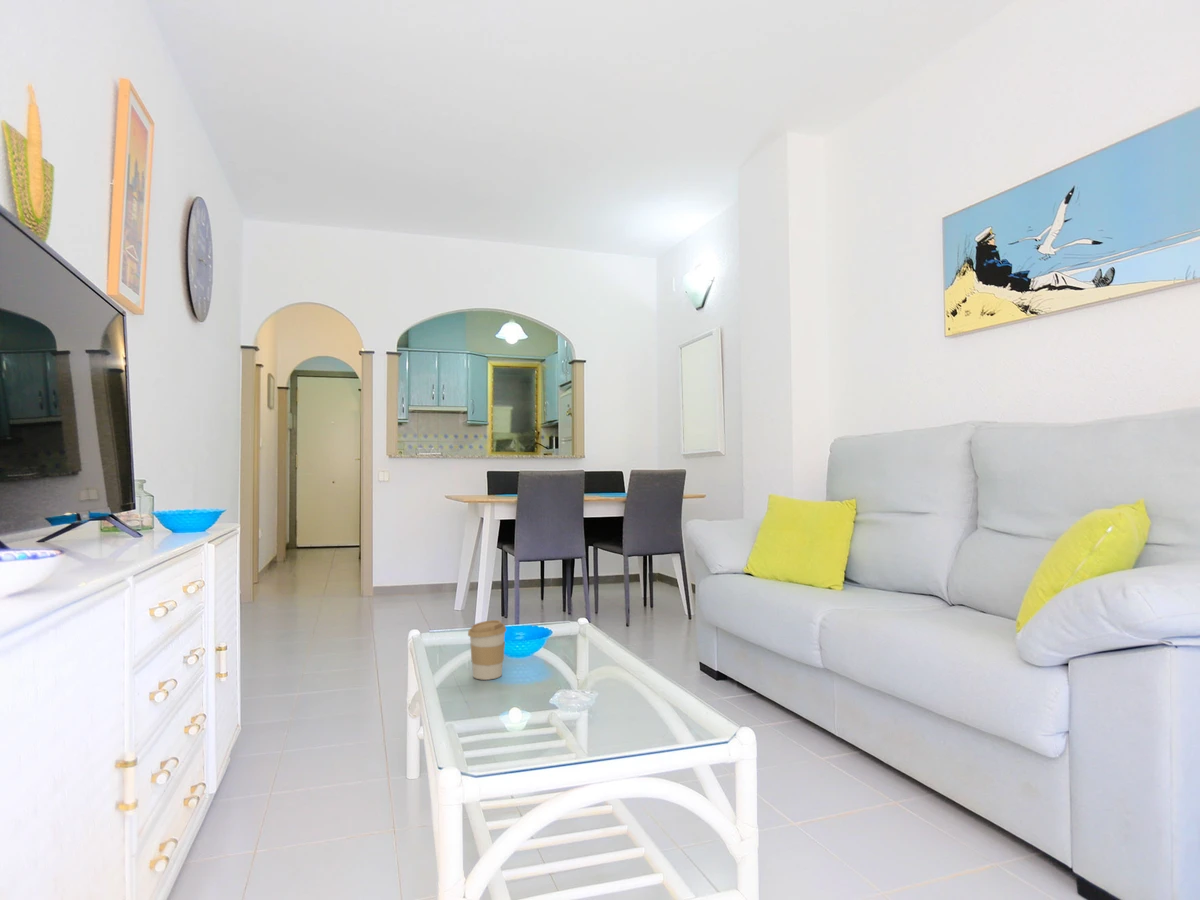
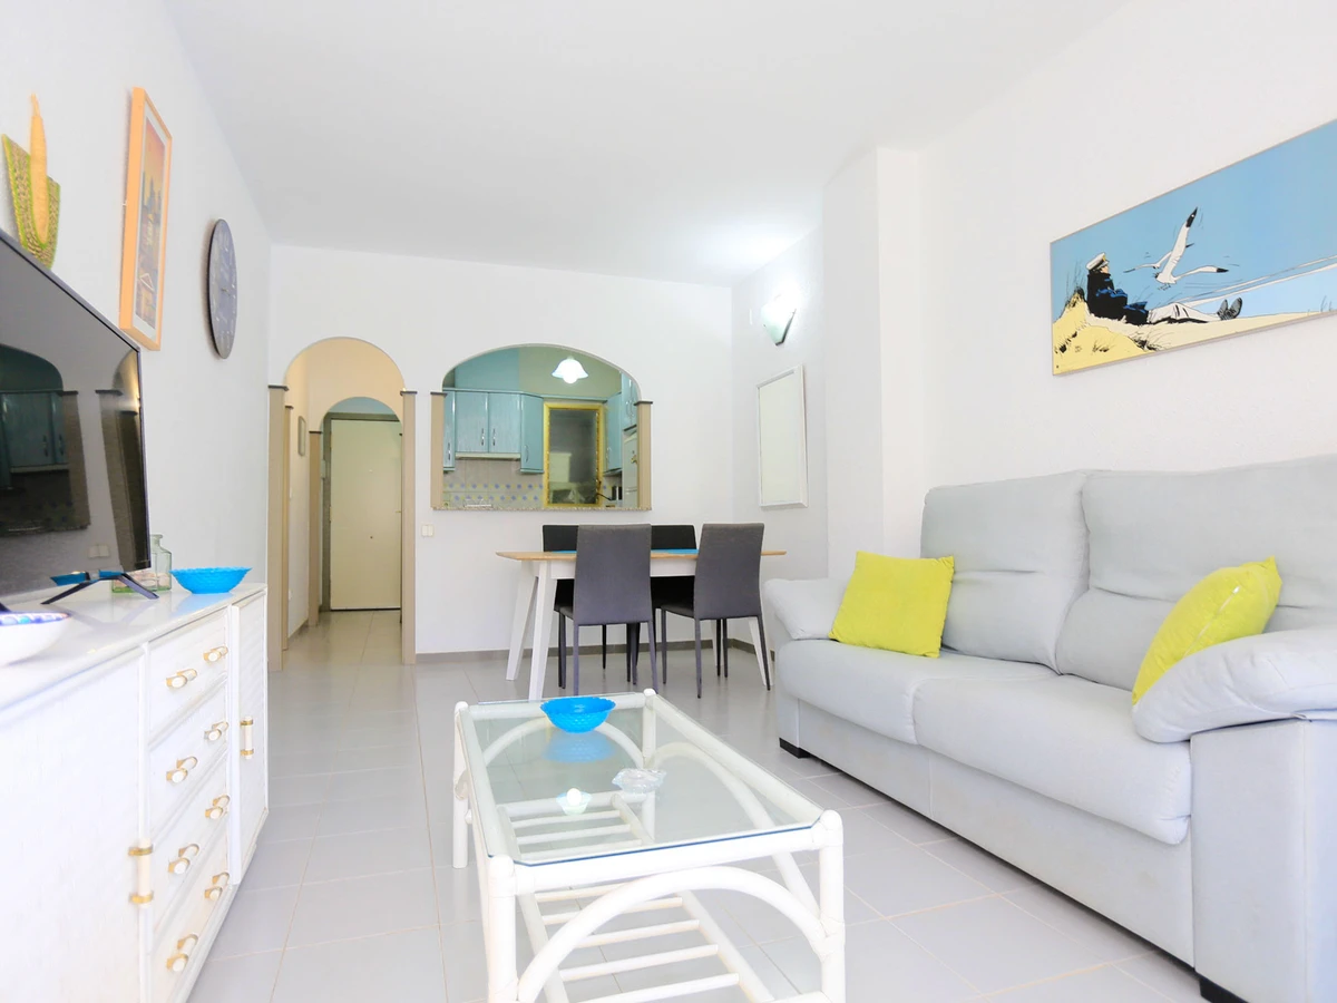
- coffee cup [467,619,507,681]
